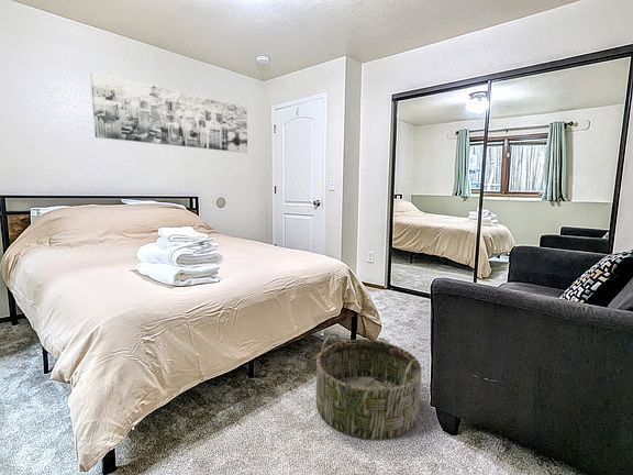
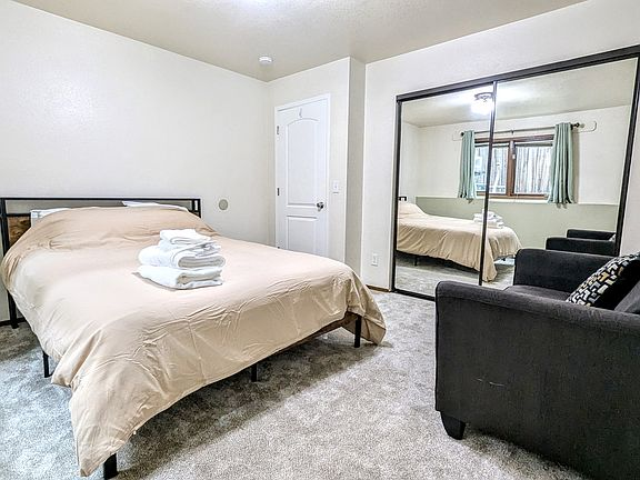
- basket [315,332,422,441]
- wall art [89,71,248,154]
